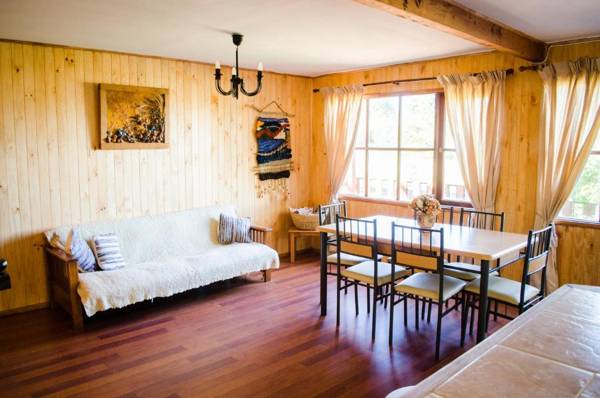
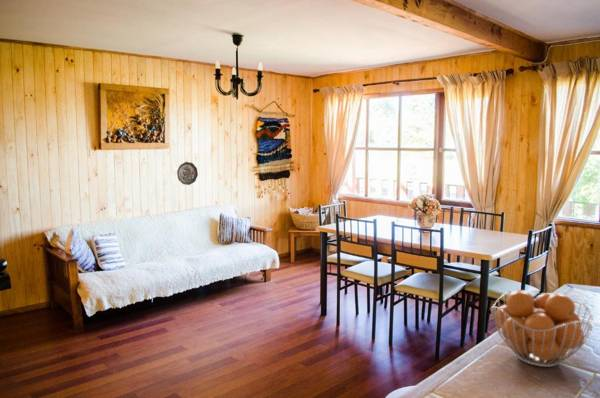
+ fruit basket [489,289,594,368]
+ decorative plate [176,161,199,186]
